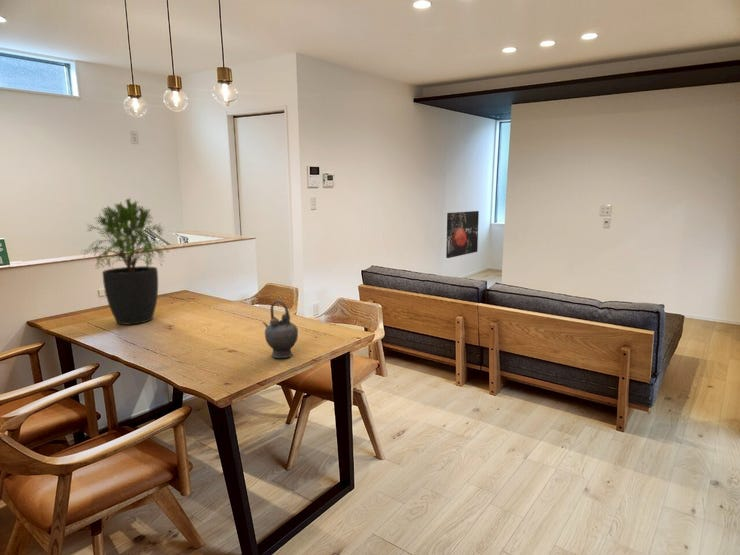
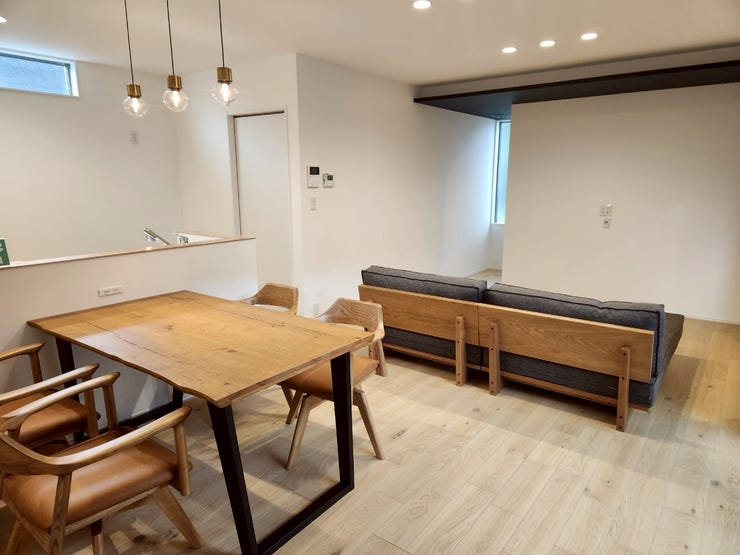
- potted plant [79,197,172,326]
- teapot [261,300,299,359]
- wall art [445,210,480,259]
